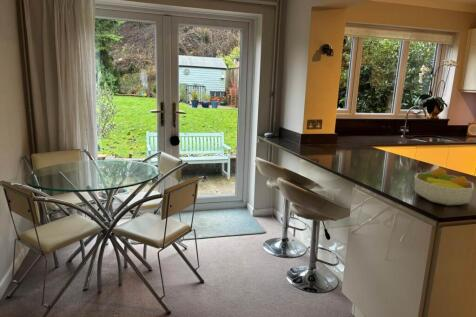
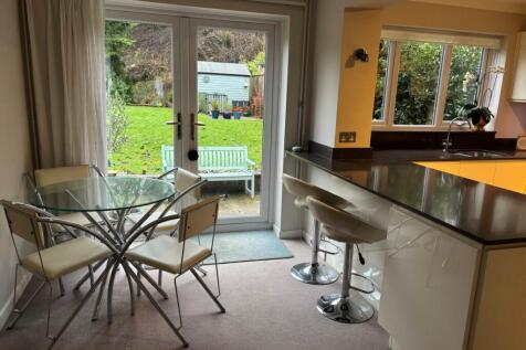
- fruit bowl [414,167,475,206]
